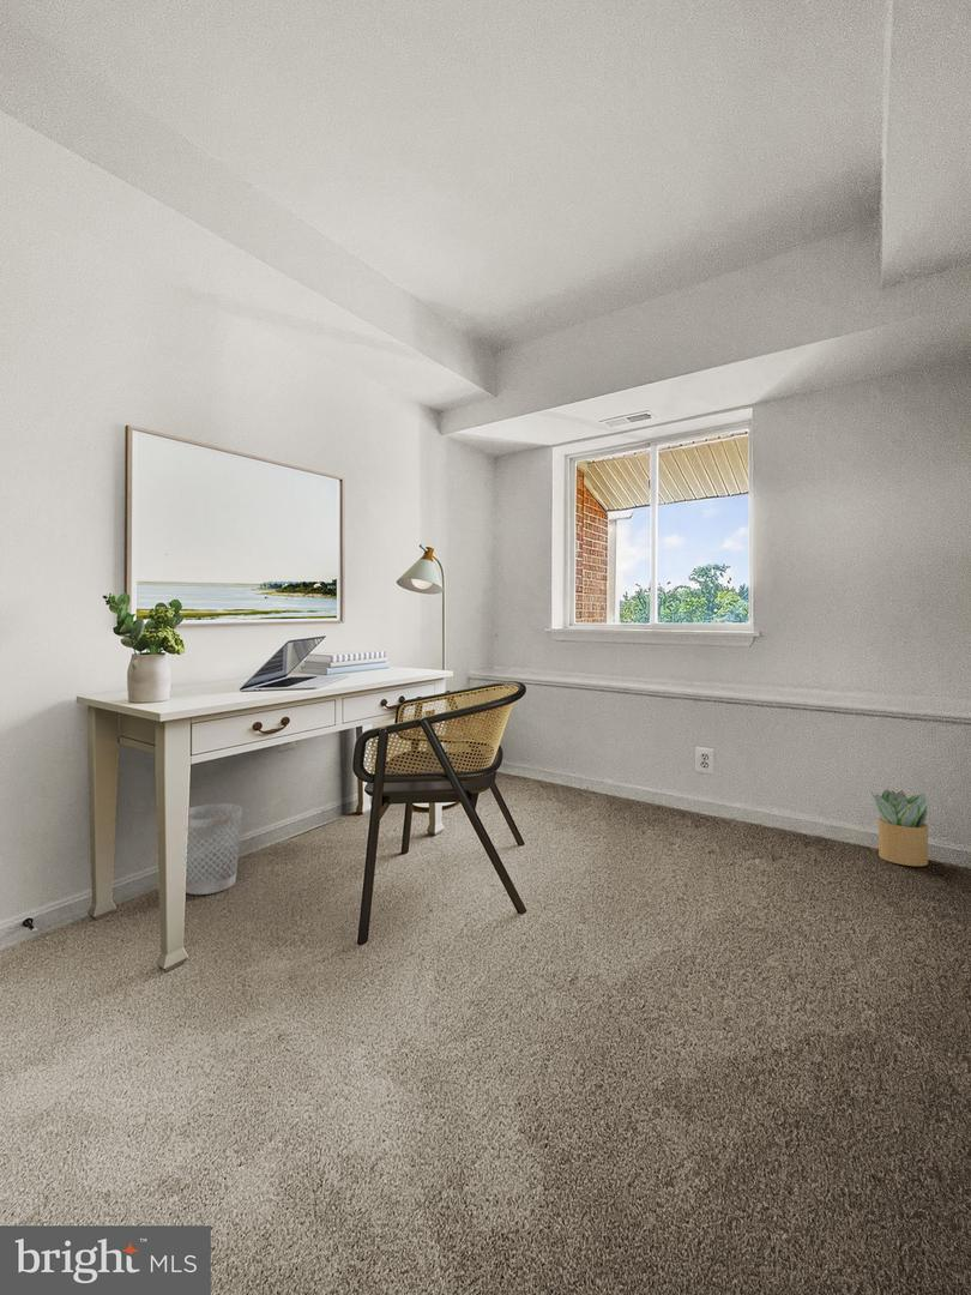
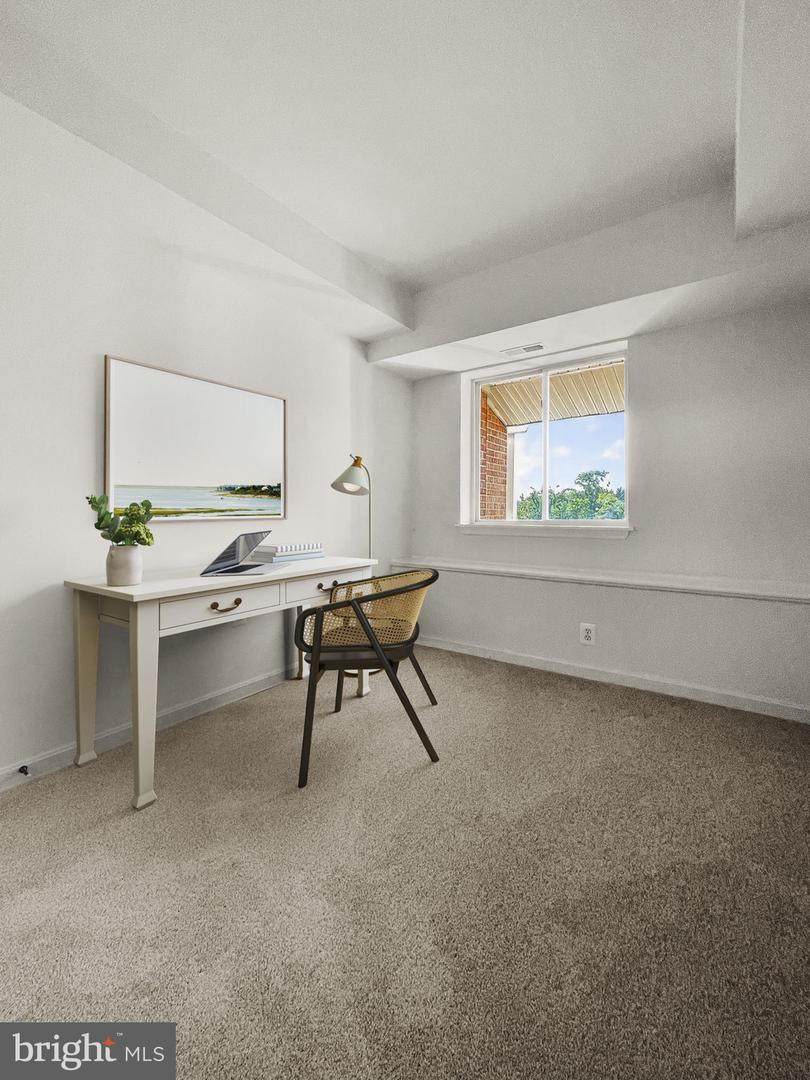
- wastebasket [185,802,243,896]
- potted plant [870,789,930,867]
